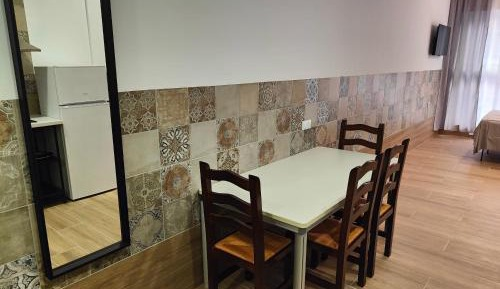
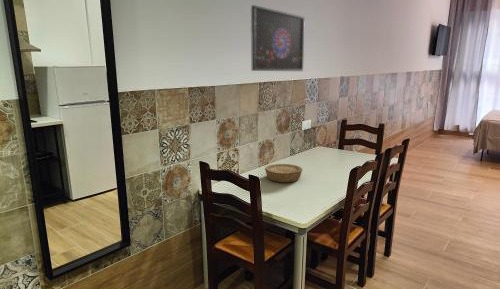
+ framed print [250,4,306,72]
+ bowl [264,163,304,183]
